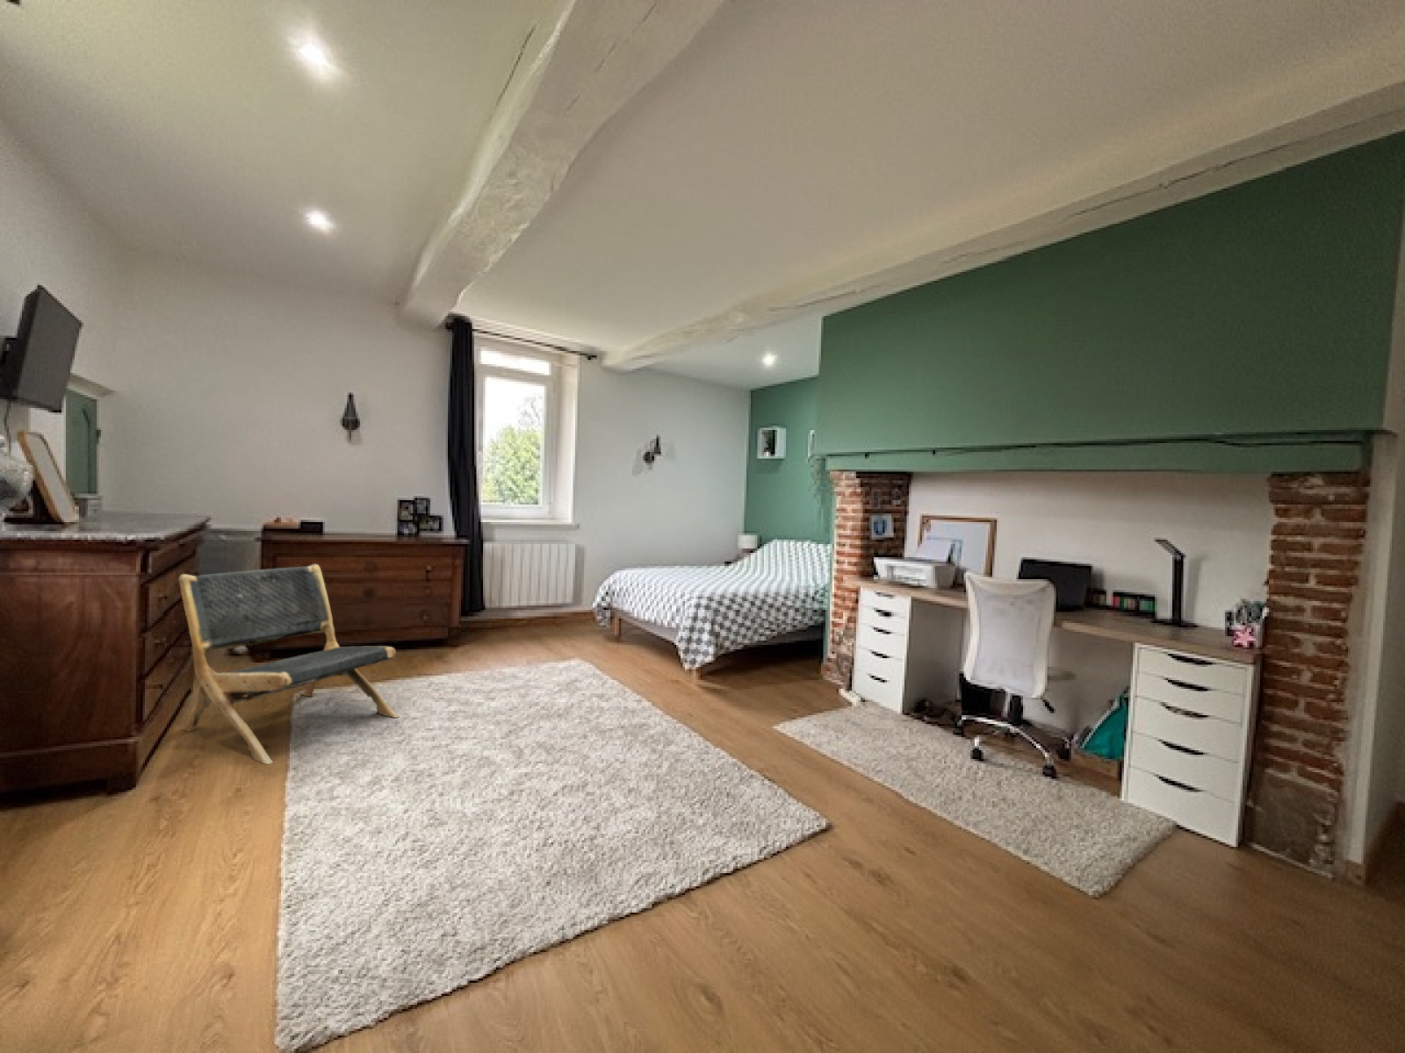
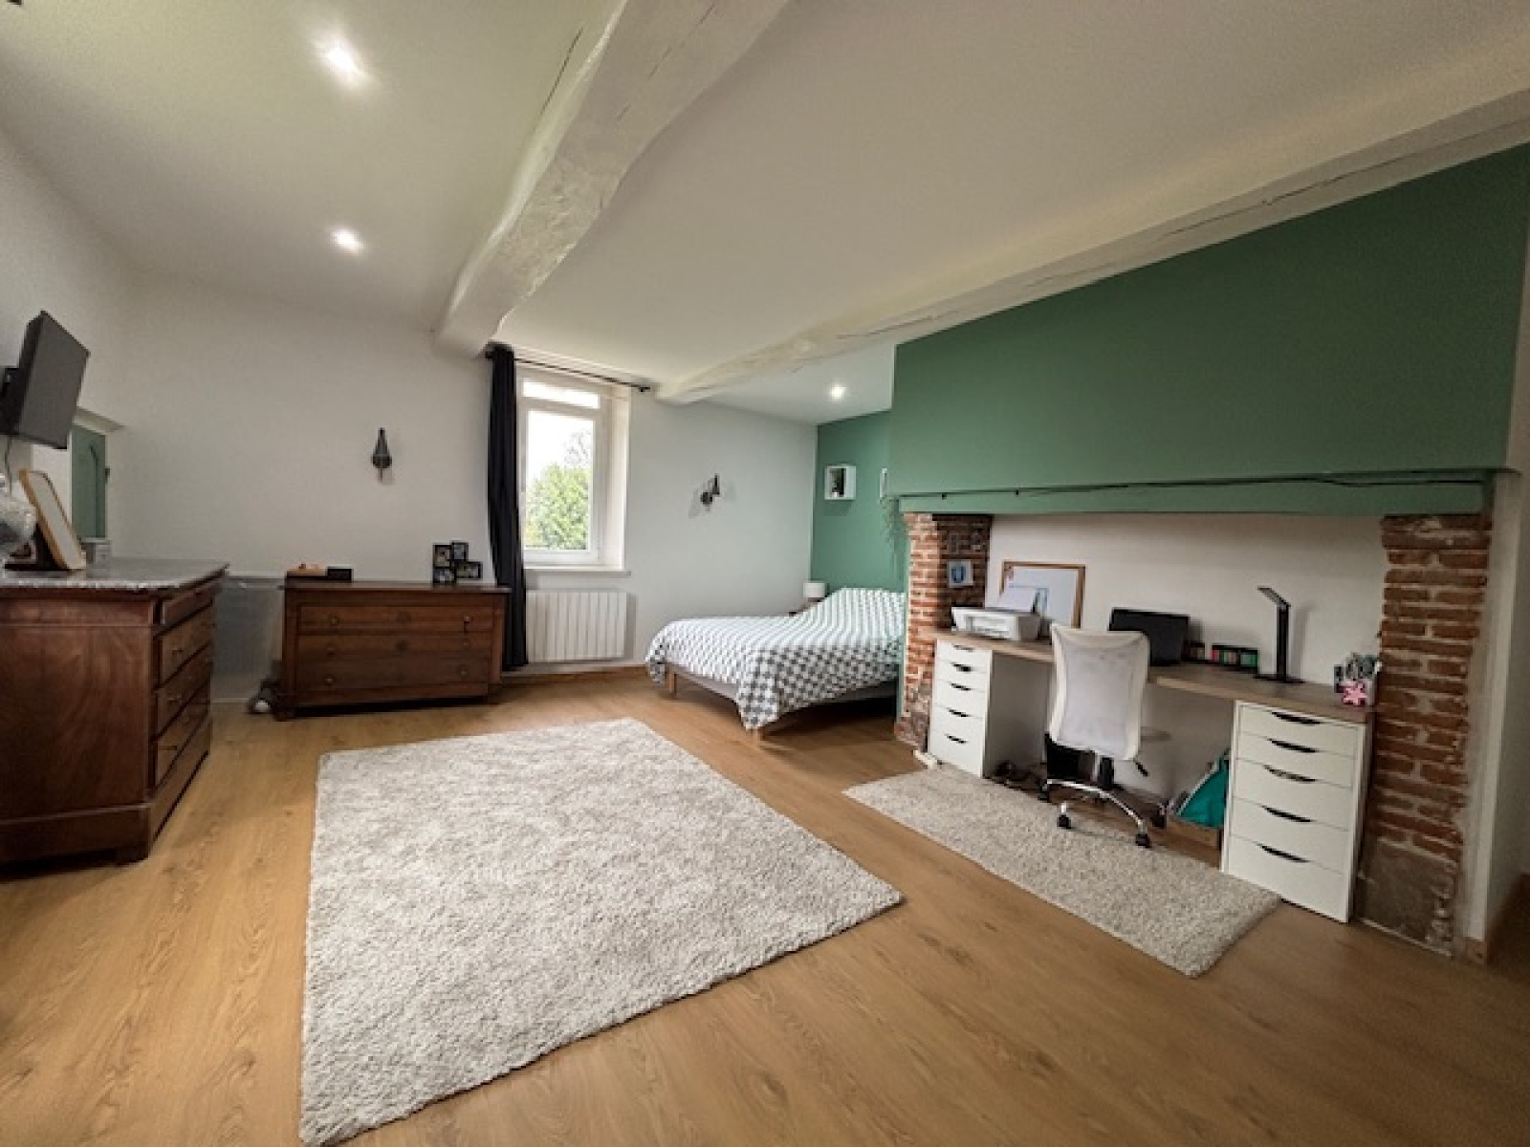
- lounge chair [177,563,400,765]
